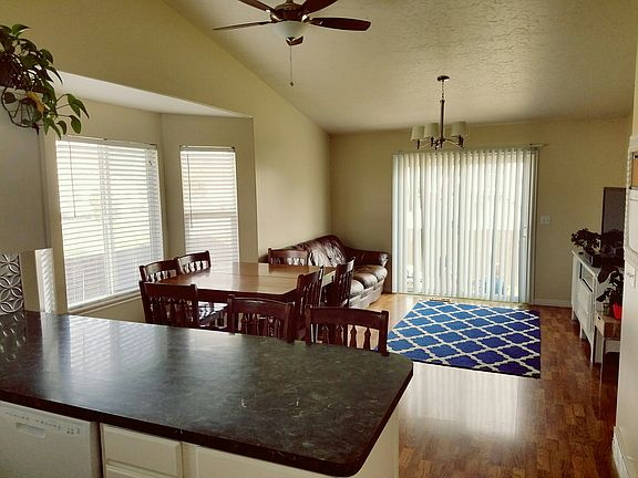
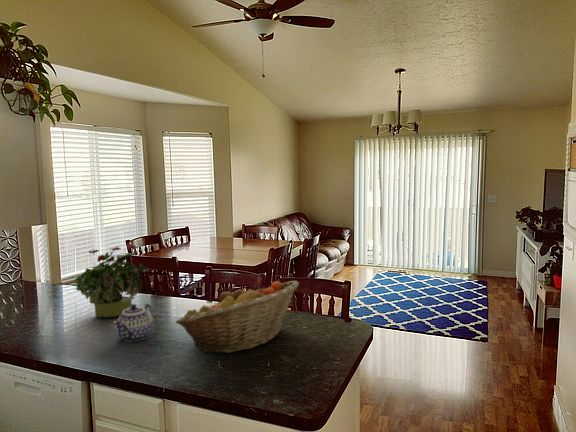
+ fruit basket [174,280,300,354]
+ potted plant [72,243,150,318]
+ teapot [112,303,154,343]
